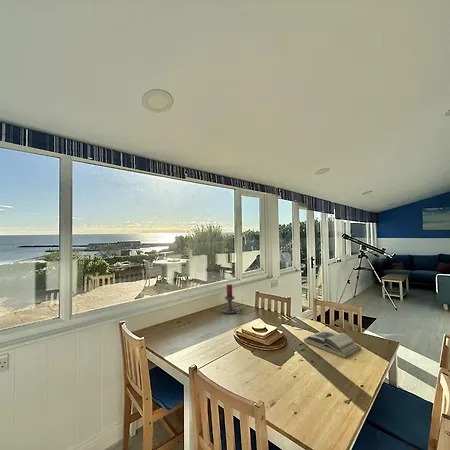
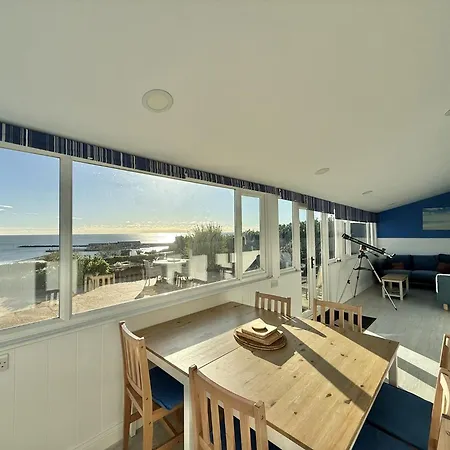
- book [303,330,362,359]
- candle holder [219,283,241,315]
